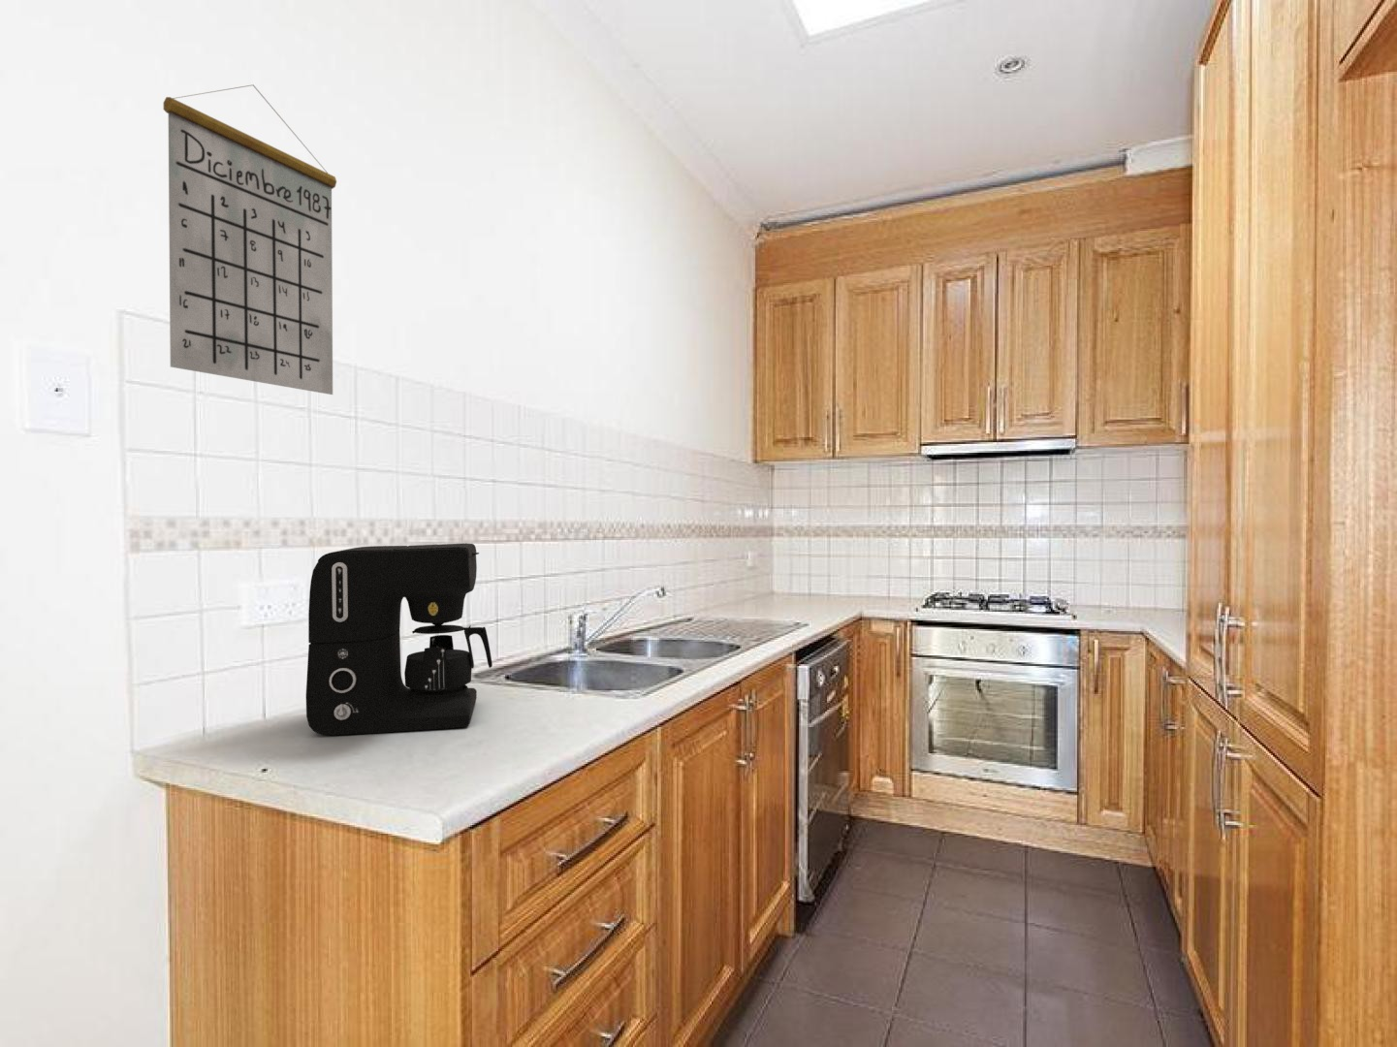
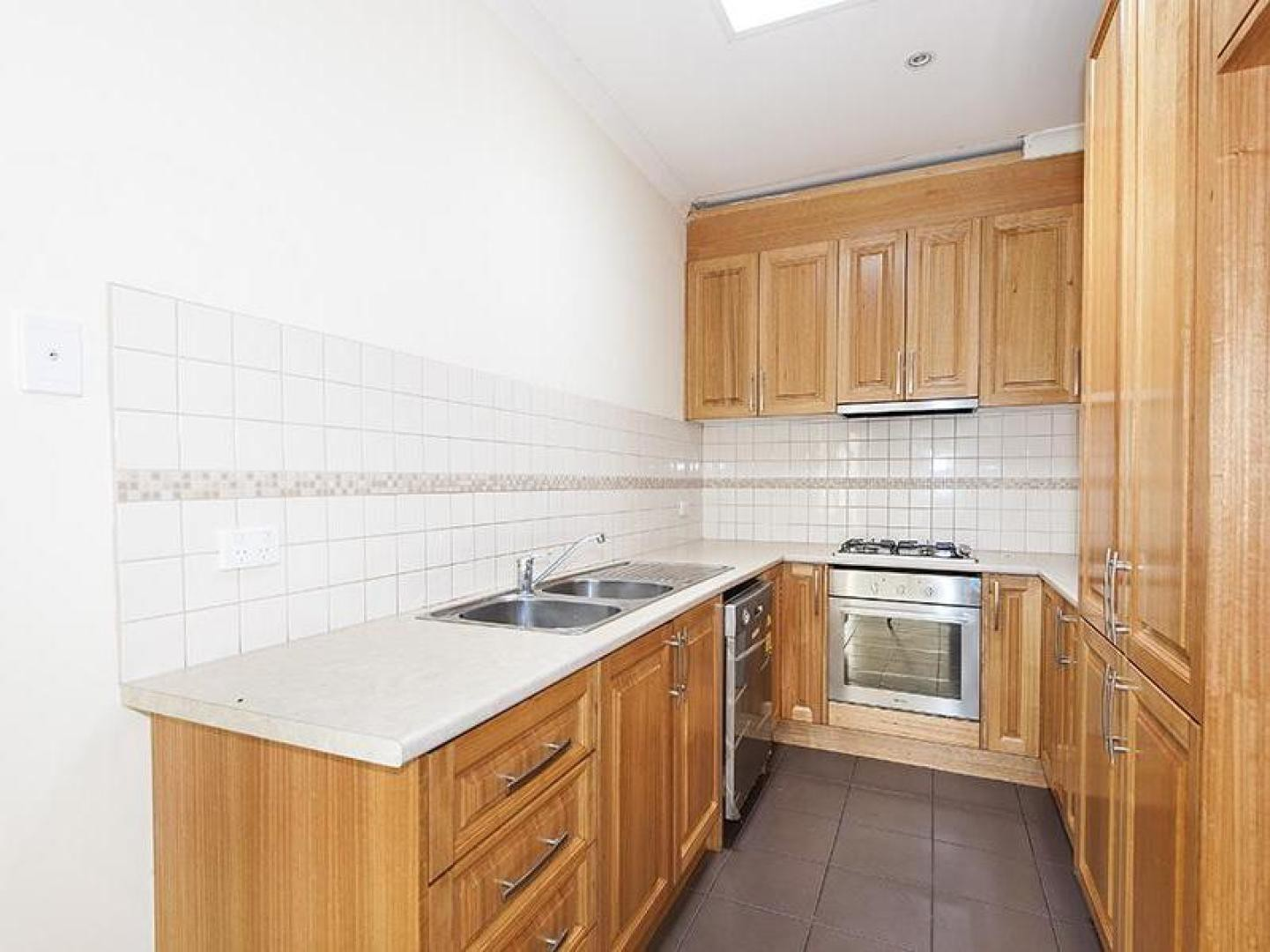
- calendar [163,84,338,396]
- coffee maker [306,542,494,736]
